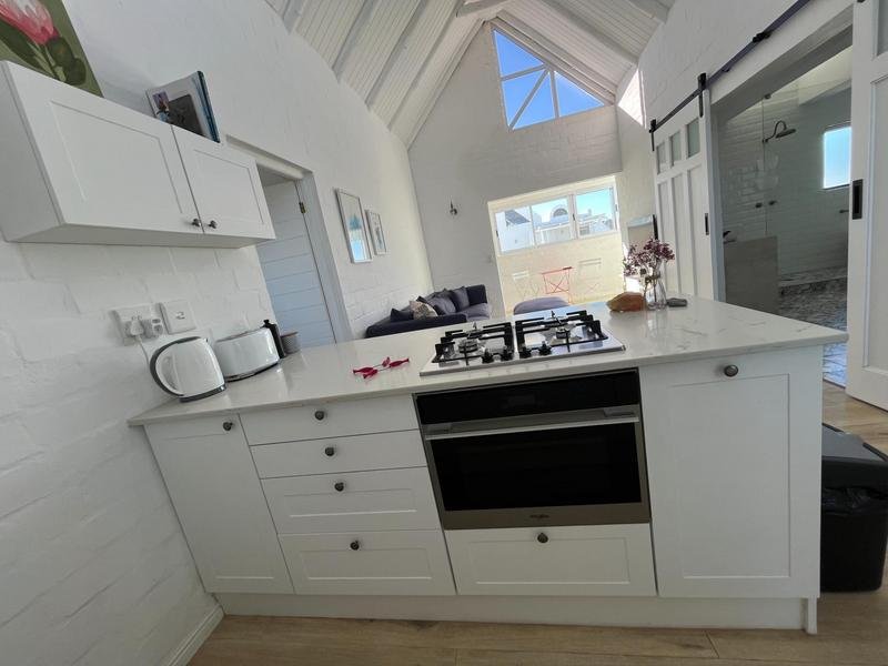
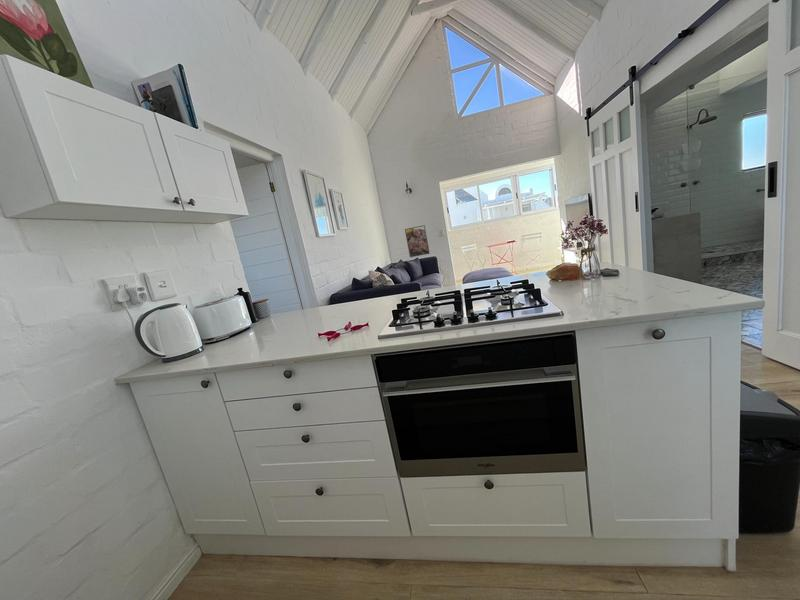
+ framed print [404,224,431,258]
